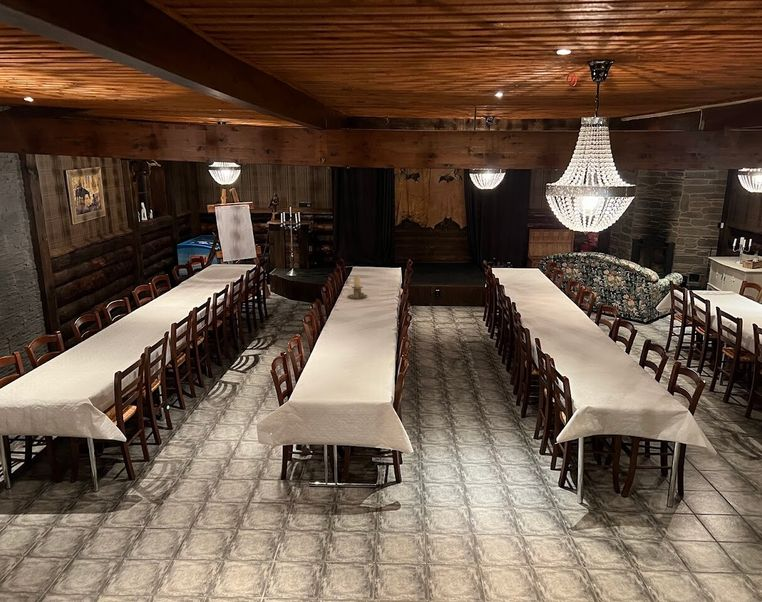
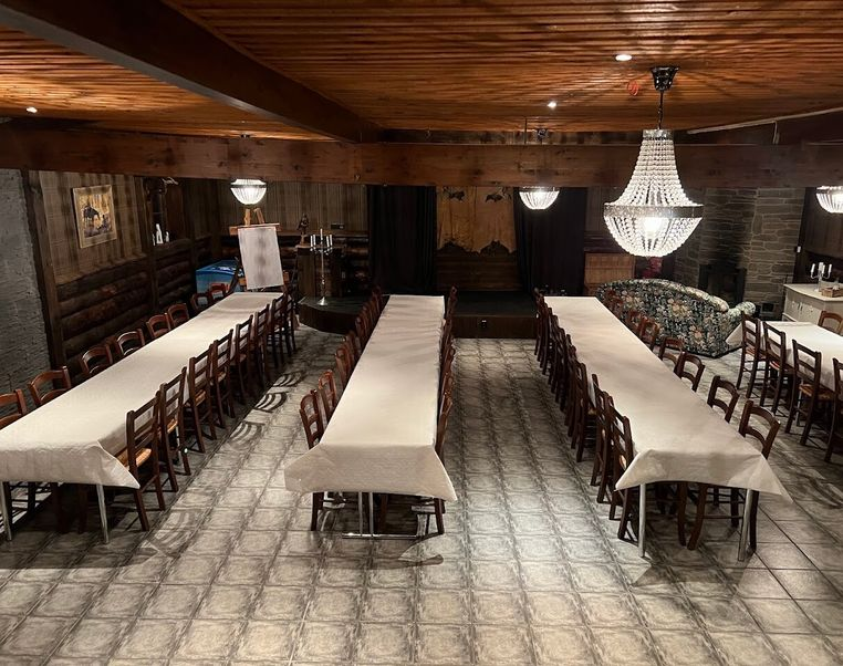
- candle holder [347,275,368,300]
